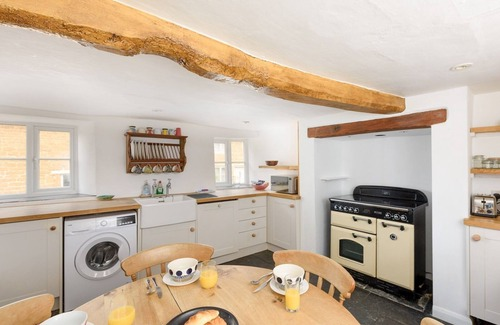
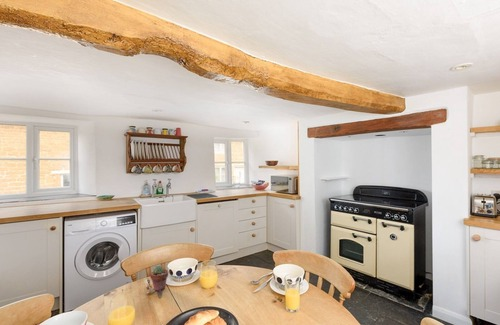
+ potted succulent [149,264,169,292]
